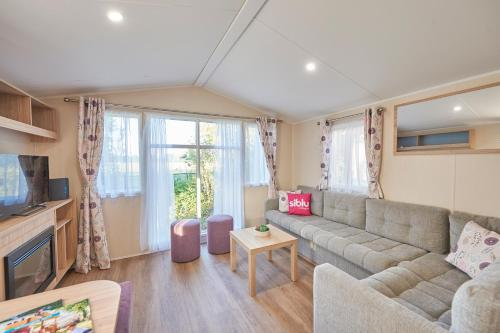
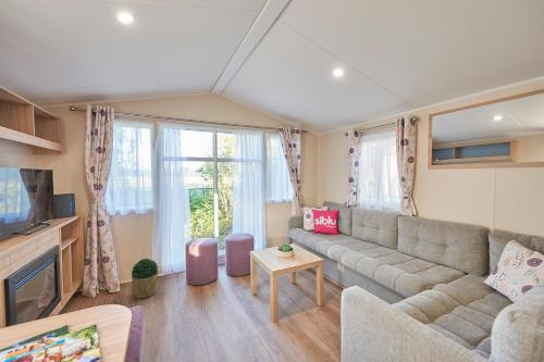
+ potted plant [131,258,160,300]
